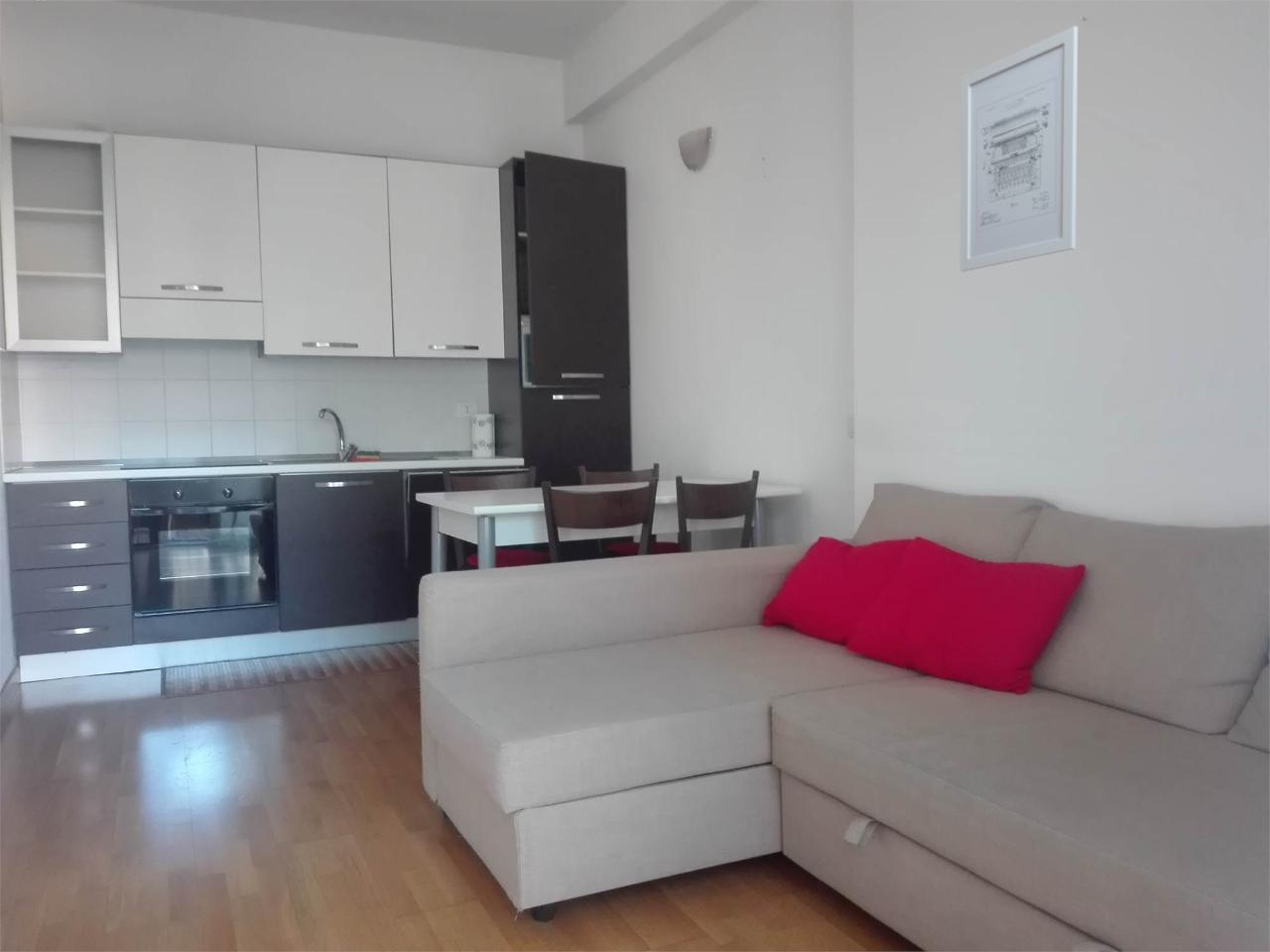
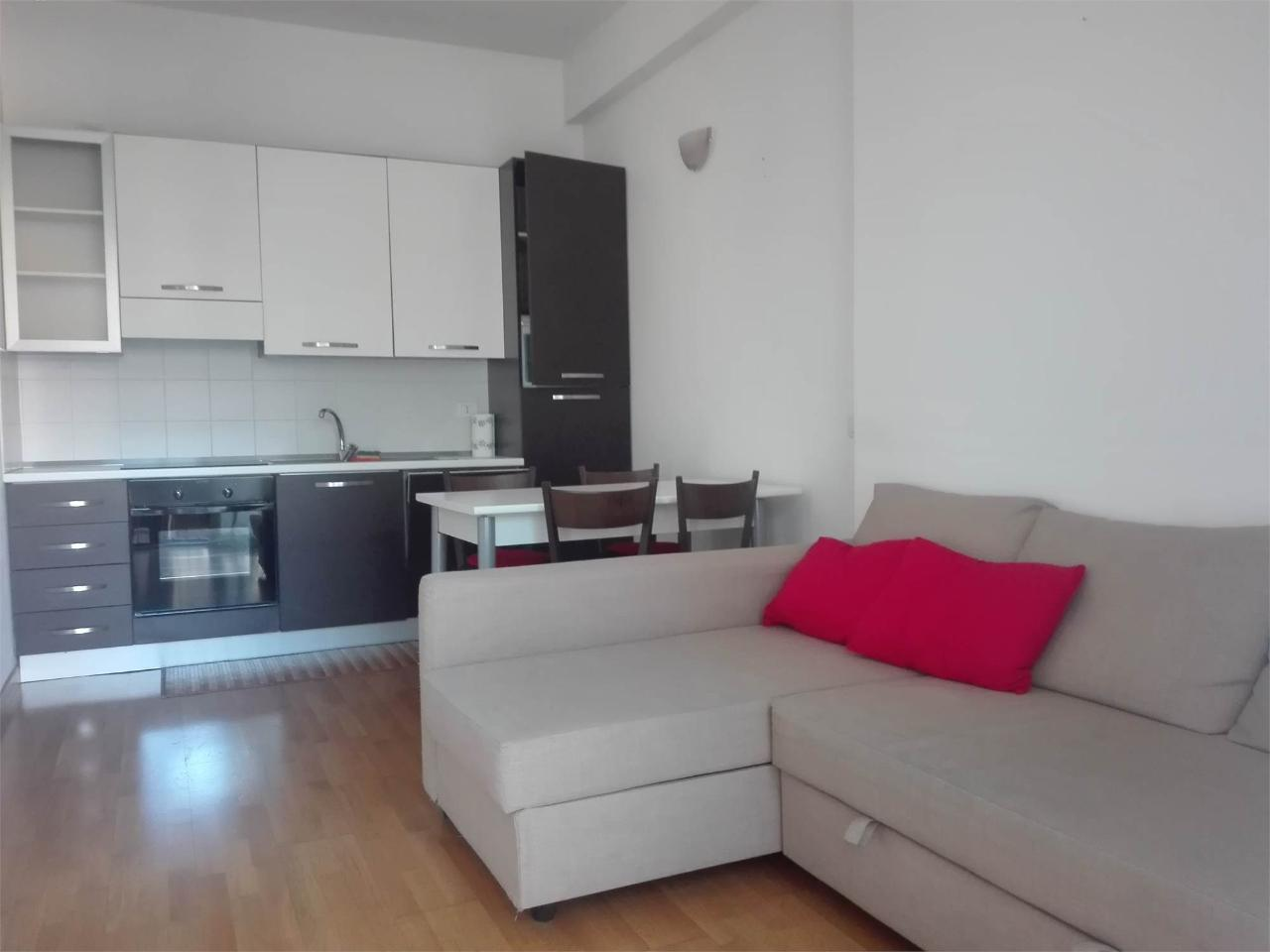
- wall art [959,25,1079,273]
